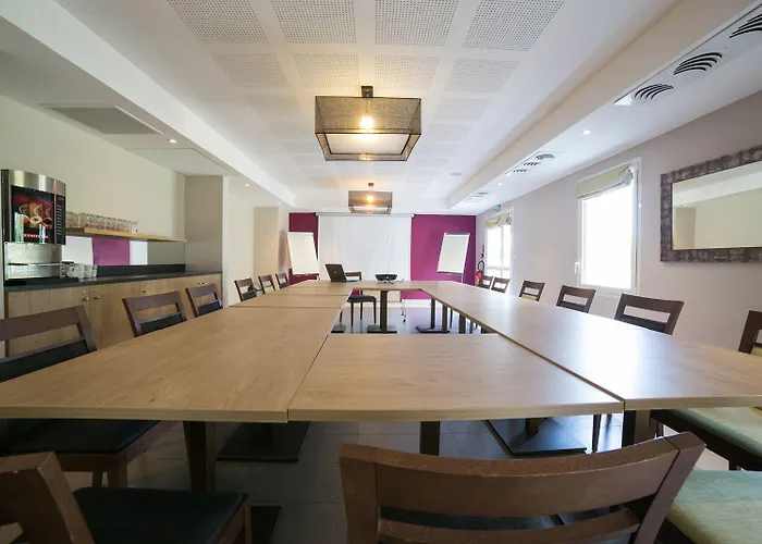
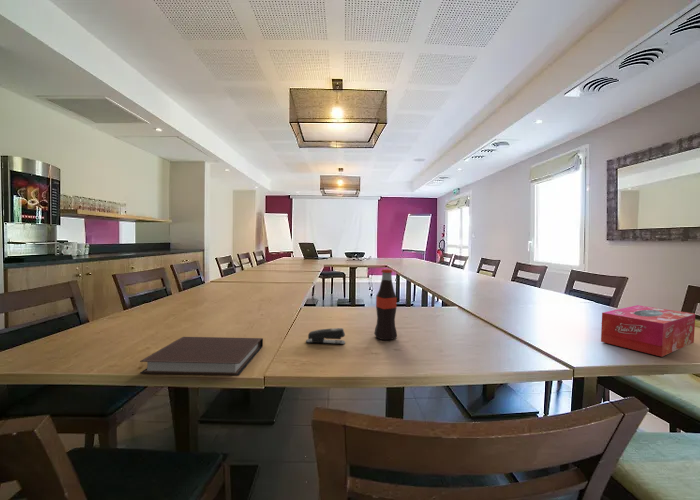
+ bottle [373,268,398,341]
+ stapler [305,327,346,345]
+ notebook [139,336,264,376]
+ tissue box [600,304,696,358]
